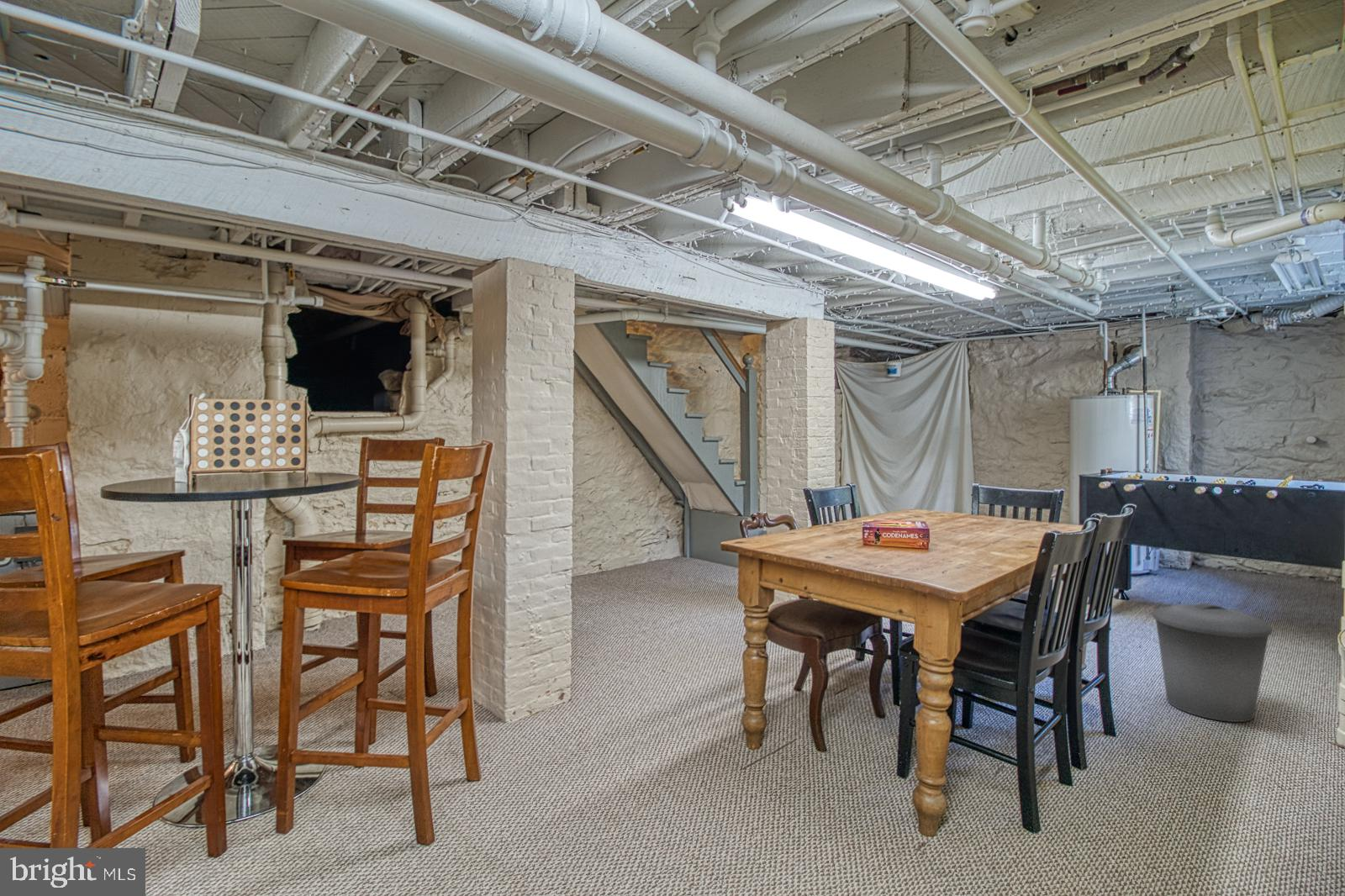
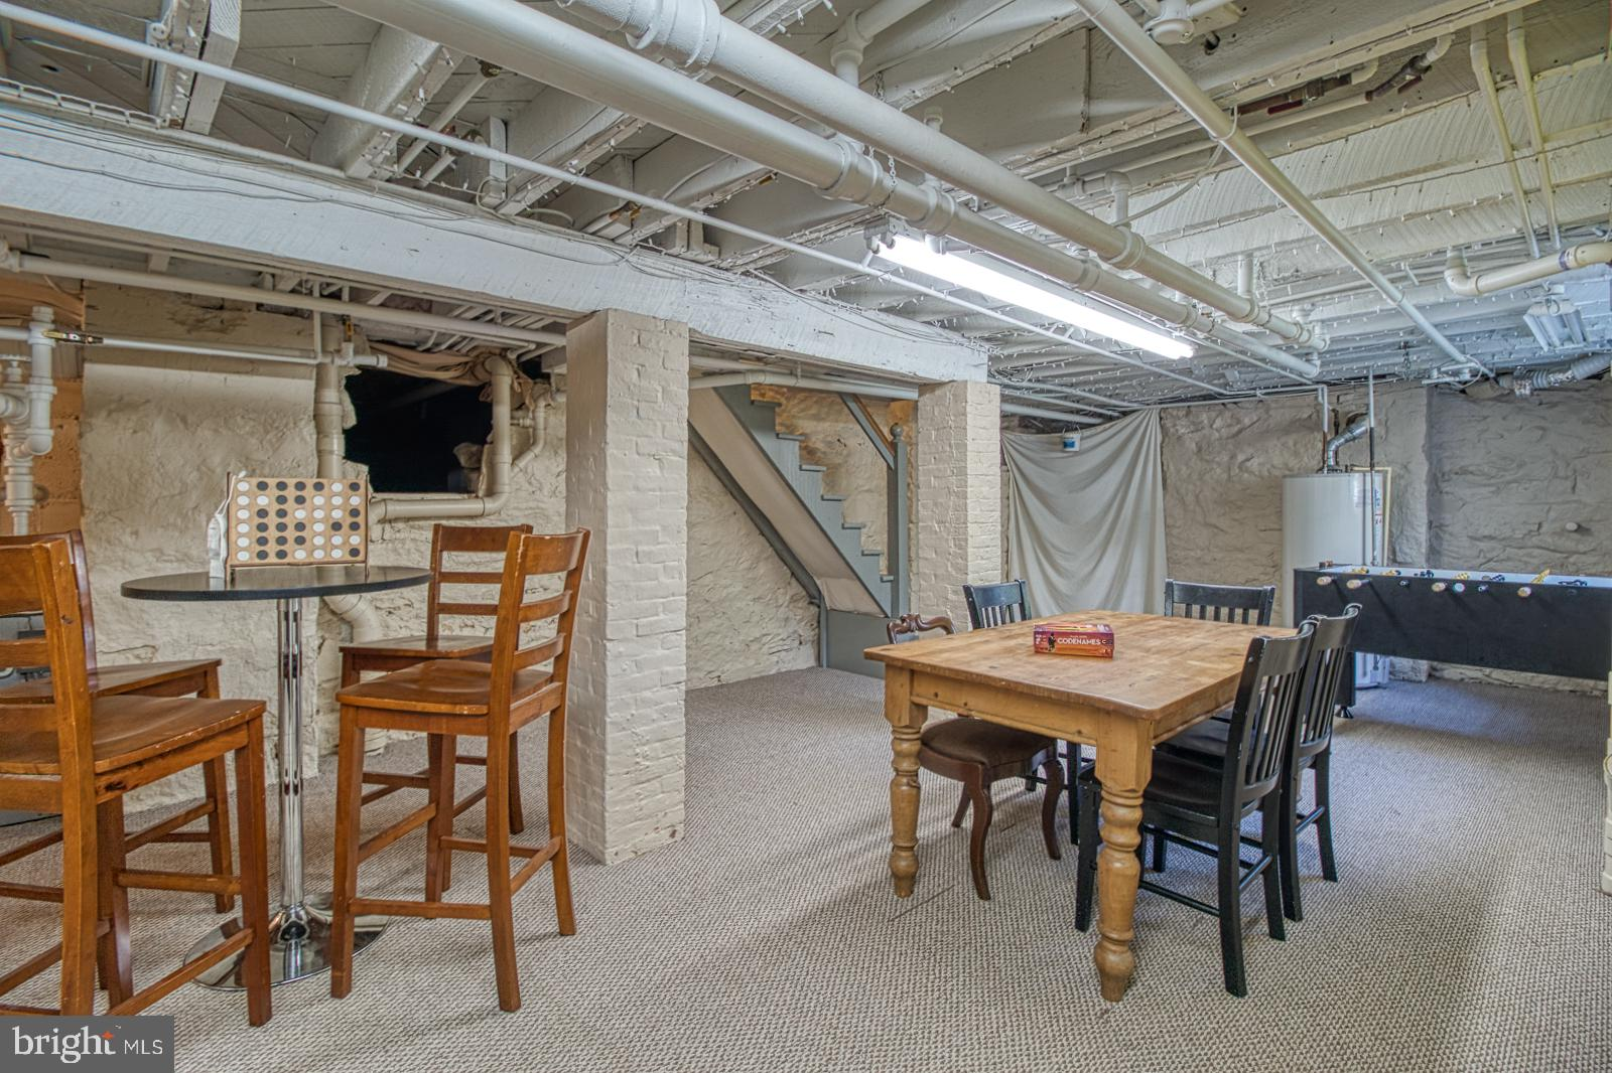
- trash can [1152,602,1274,723]
